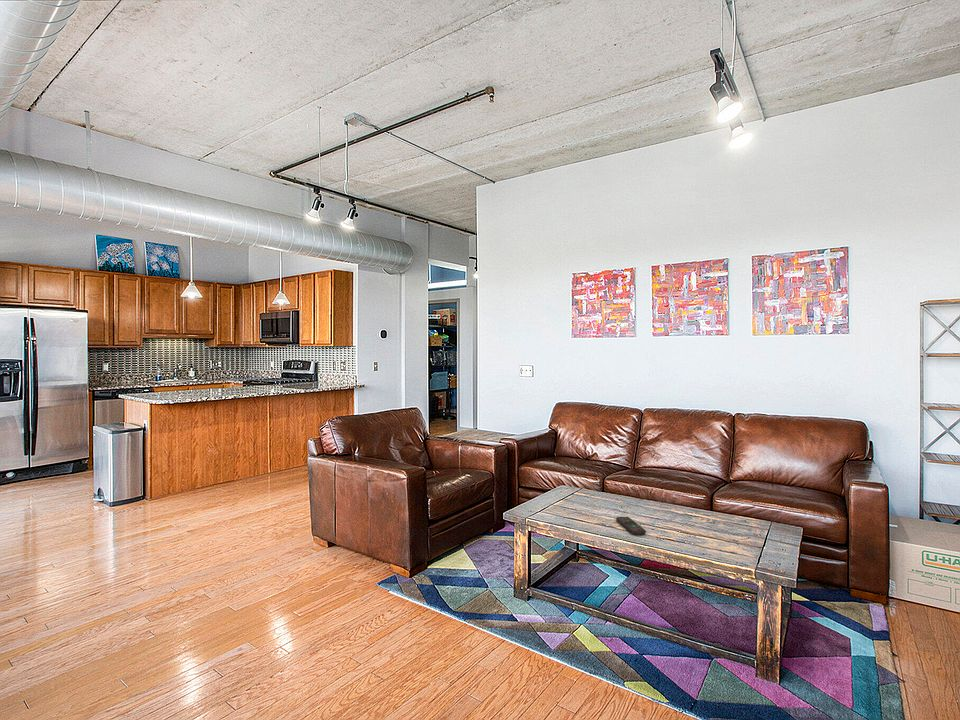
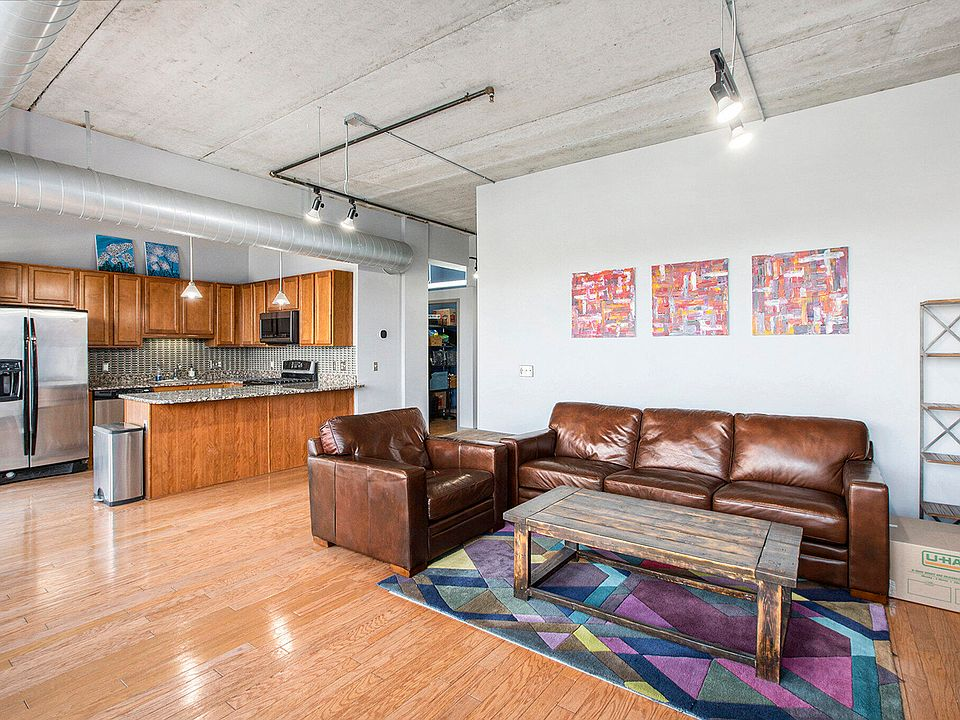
- remote control [615,516,647,536]
